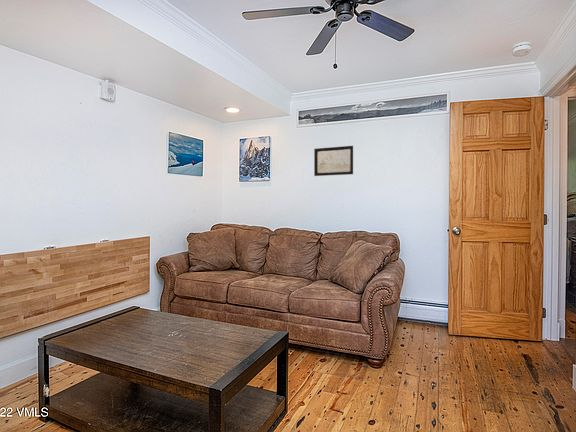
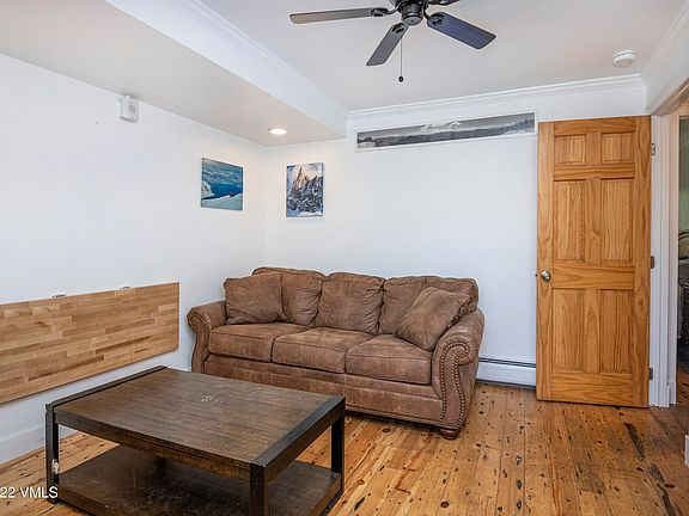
- wall art [313,145,354,177]
